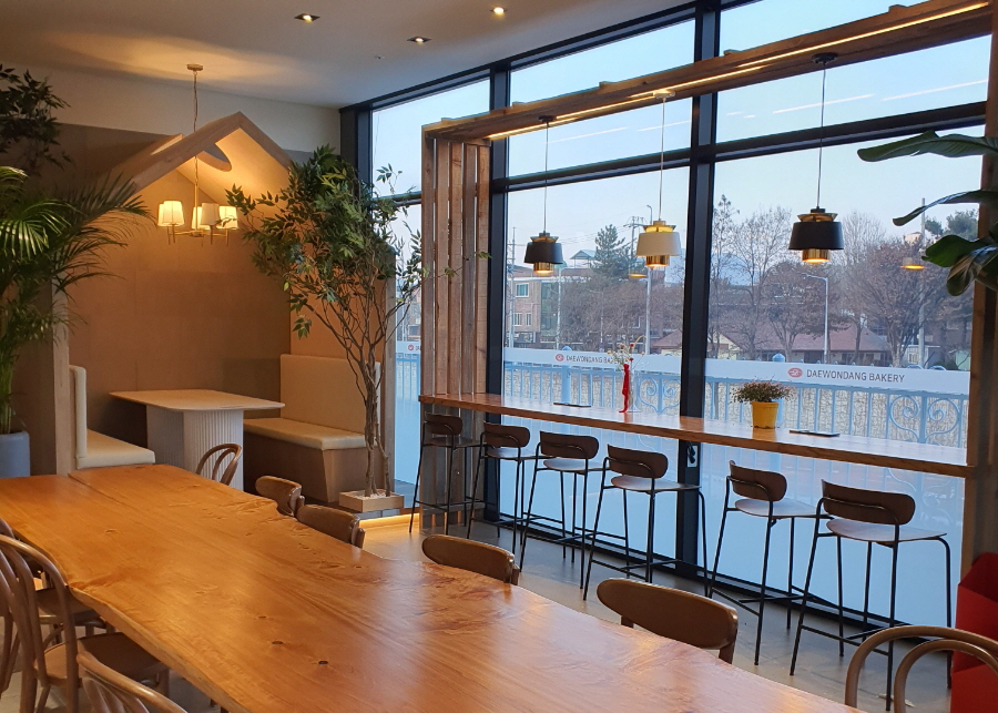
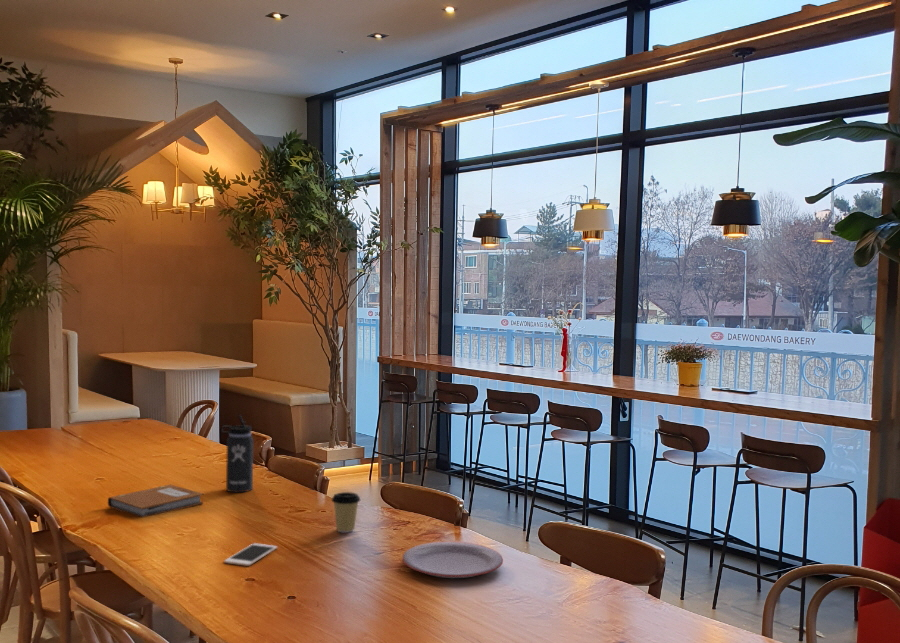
+ cell phone [223,542,278,567]
+ coffee cup [331,491,361,534]
+ notebook [107,484,204,518]
+ plate [401,540,504,579]
+ thermos bottle [220,414,254,493]
